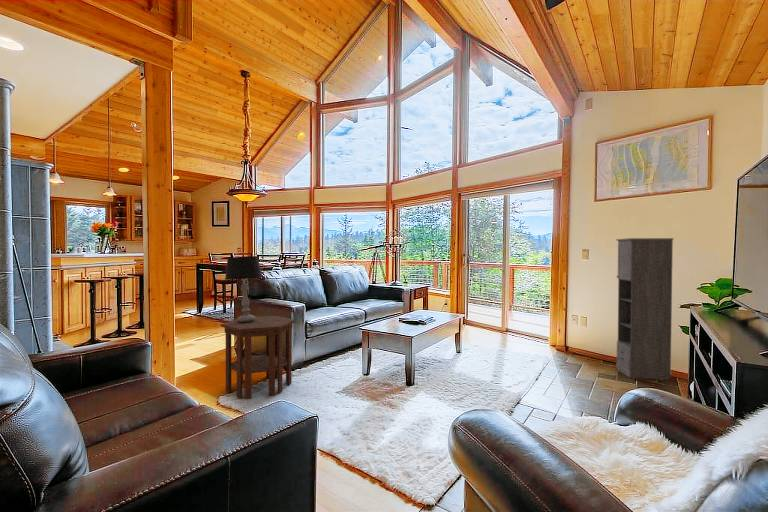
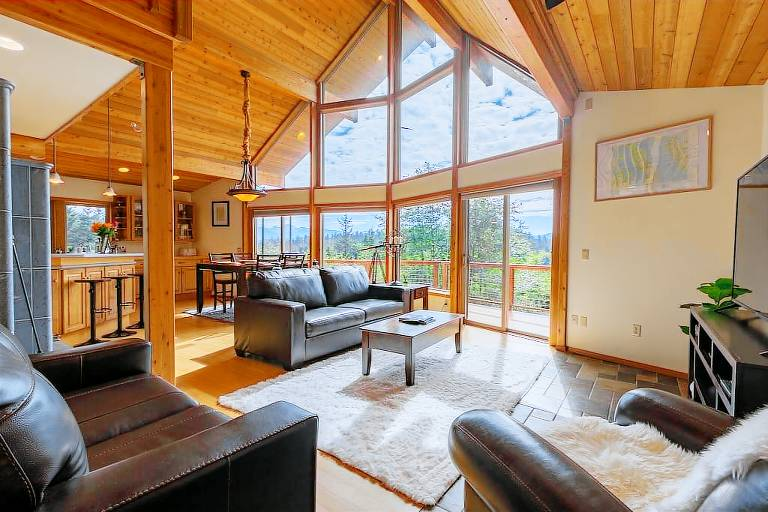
- table lamp [224,255,263,322]
- storage cabinet [615,237,675,381]
- side table [220,315,296,400]
